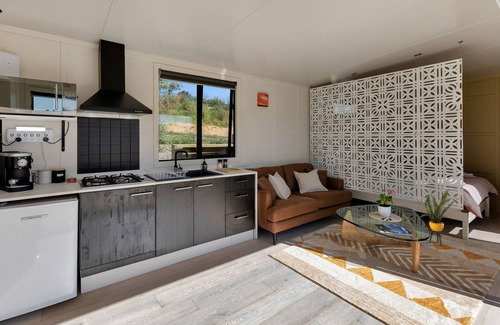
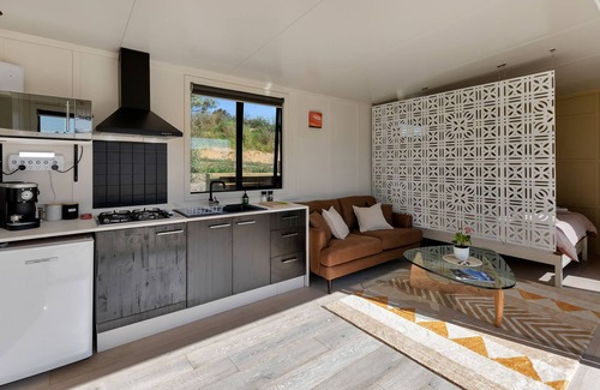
- house plant [415,188,462,246]
